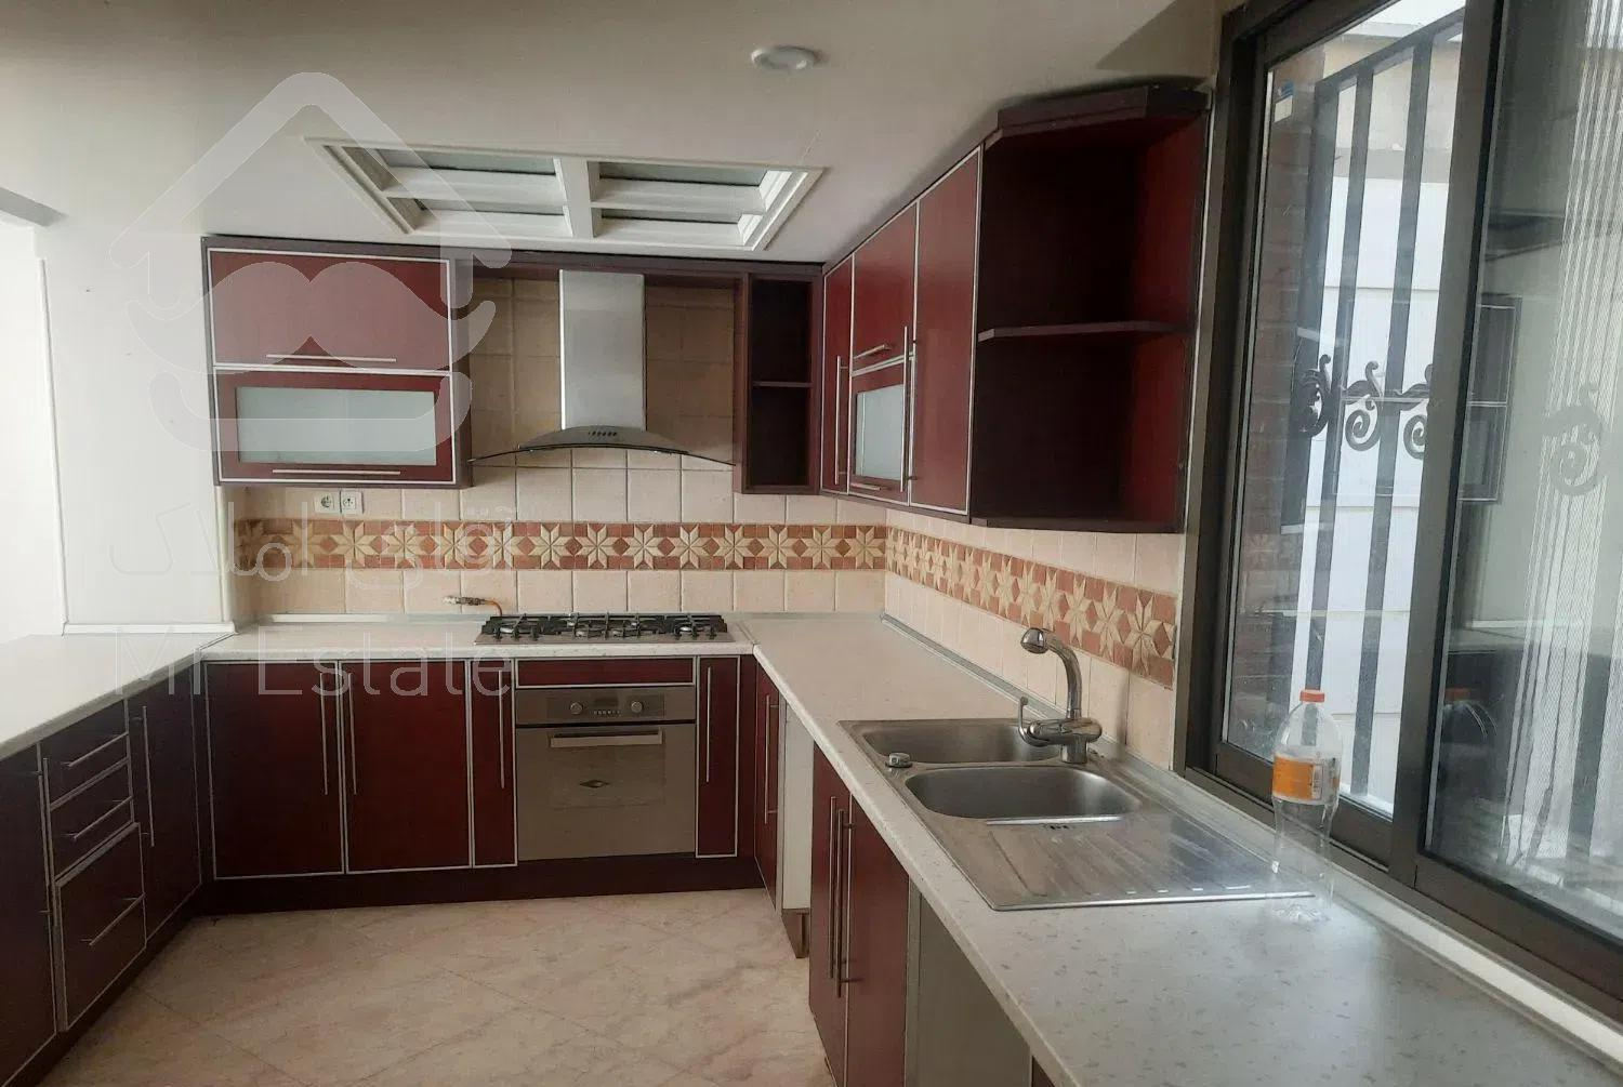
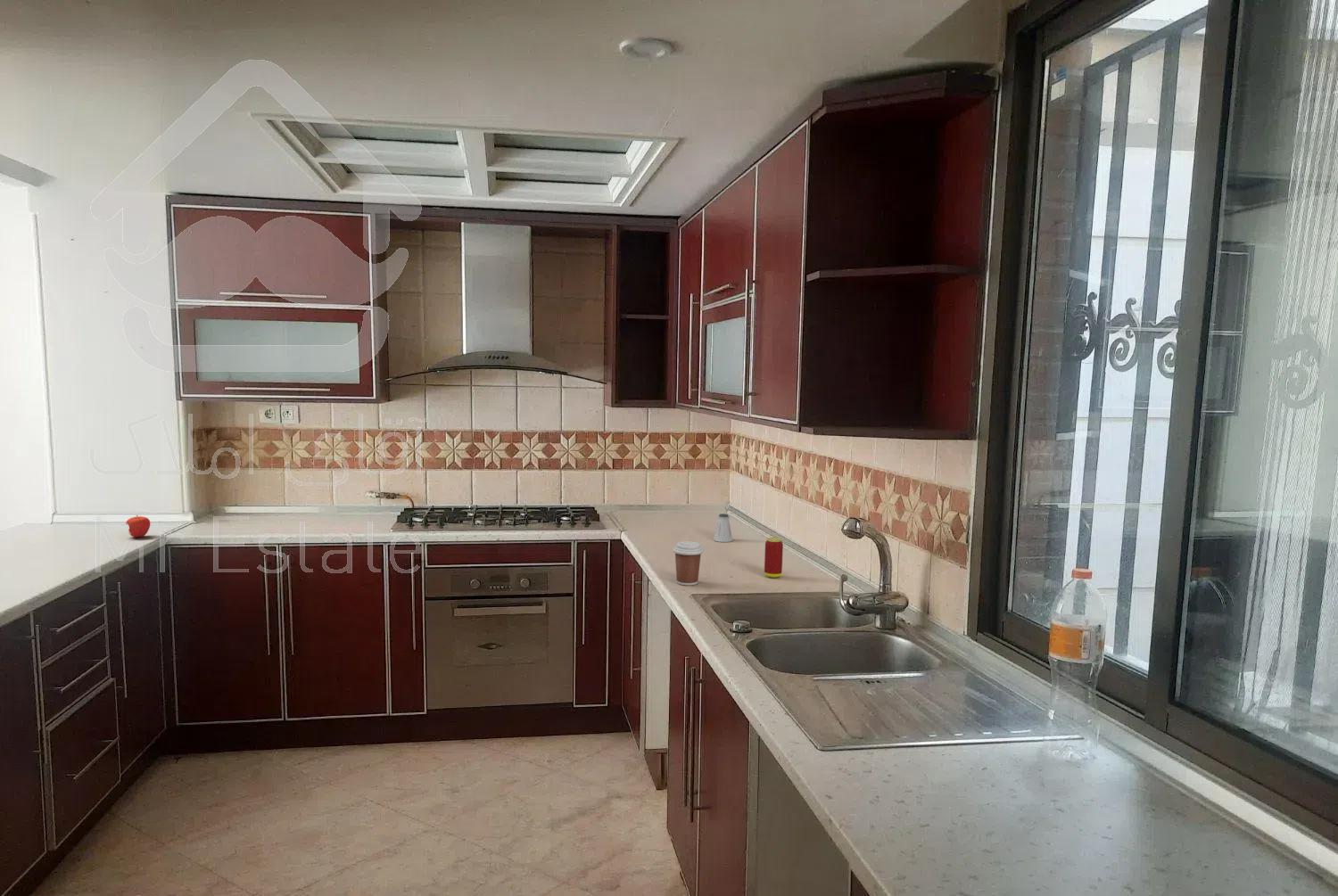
+ beverage can [764,537,784,579]
+ coffee cup [673,540,704,587]
+ apple [125,514,151,538]
+ saltshaker [713,513,733,543]
